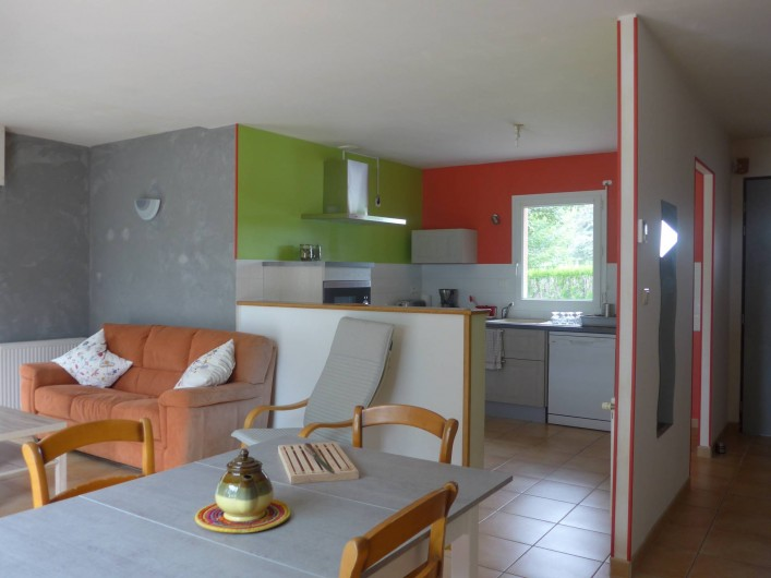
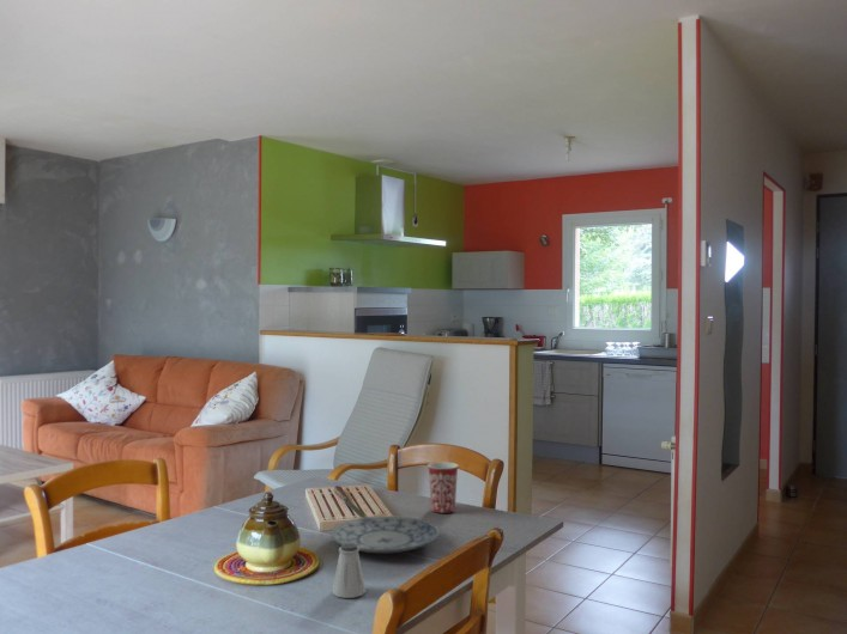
+ saltshaker [332,543,367,599]
+ plate [329,514,441,554]
+ mug [426,461,460,514]
